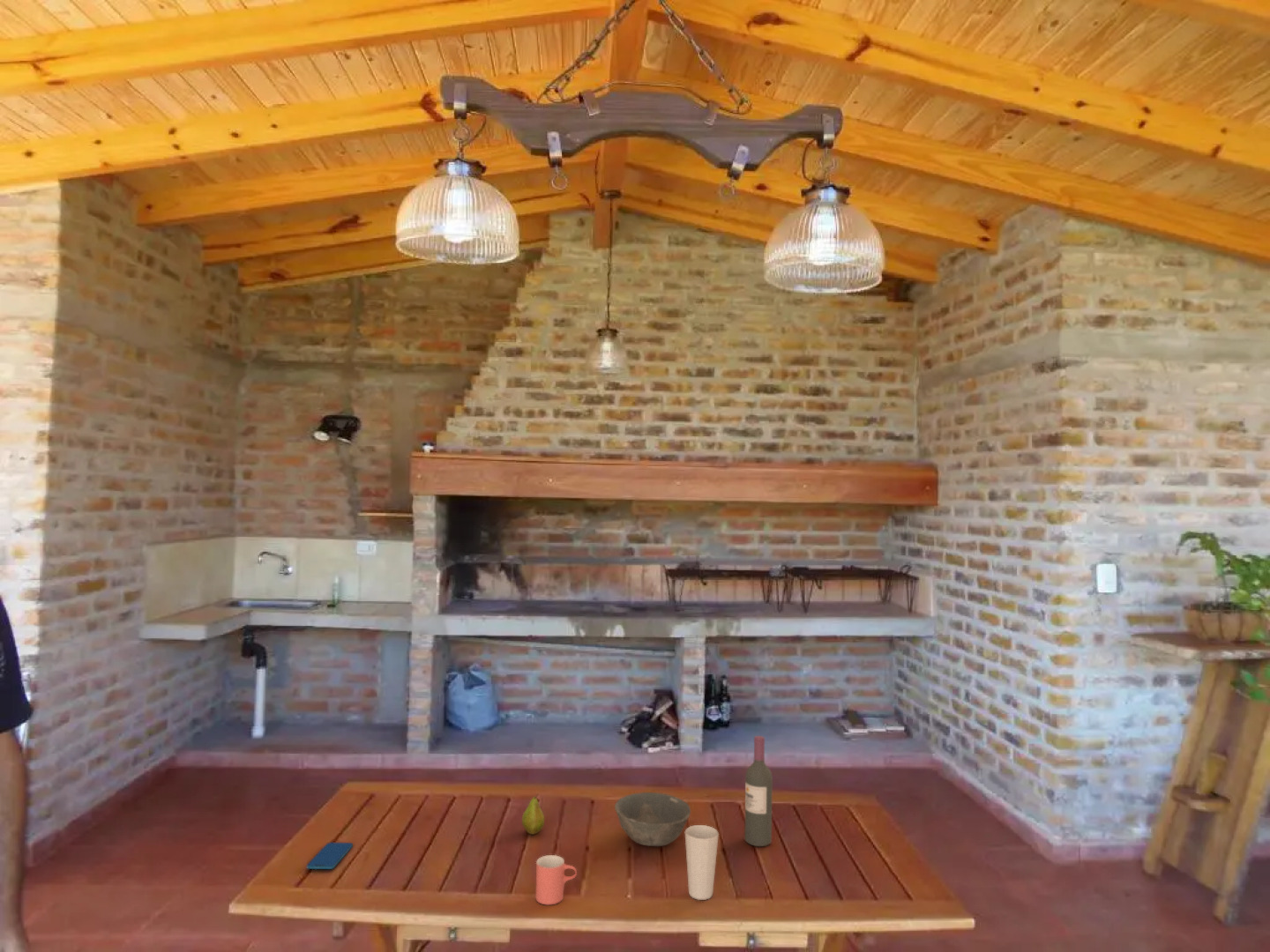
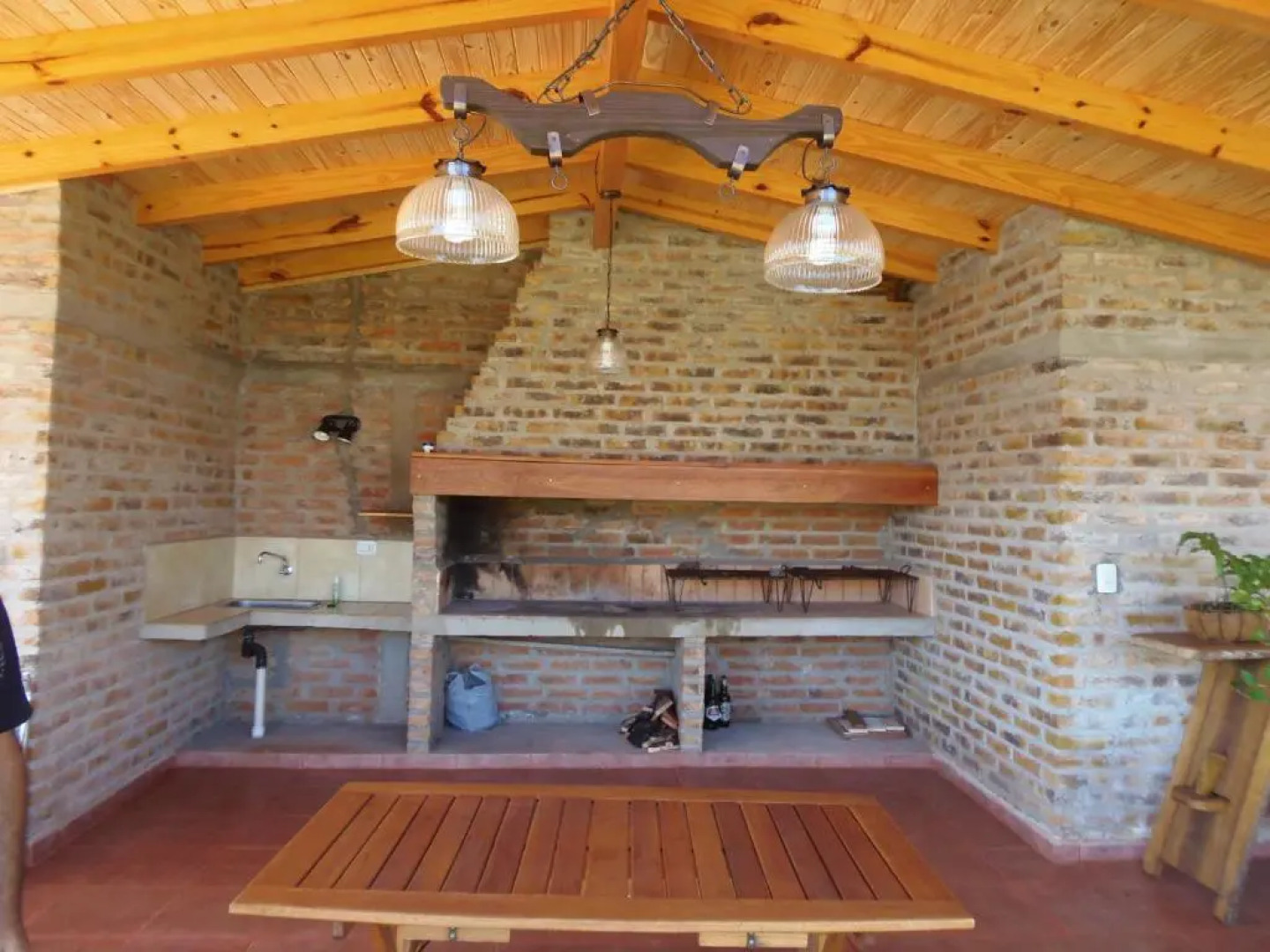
- smartphone [306,842,354,870]
- bowl [614,792,691,847]
- wine bottle [743,735,773,847]
- fruit [521,793,545,835]
- cup [534,854,578,905]
- cup [684,824,720,901]
